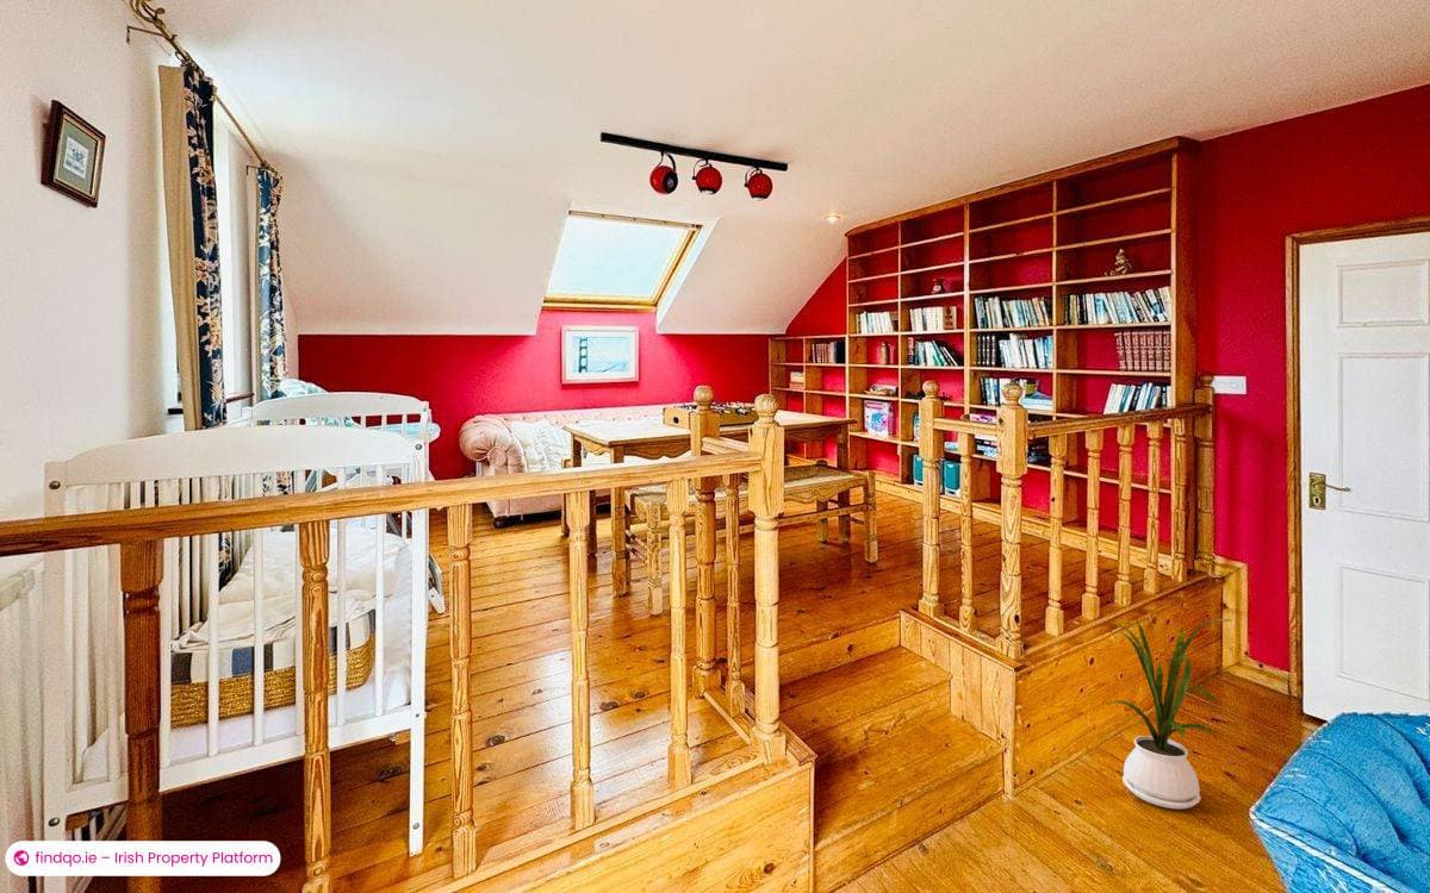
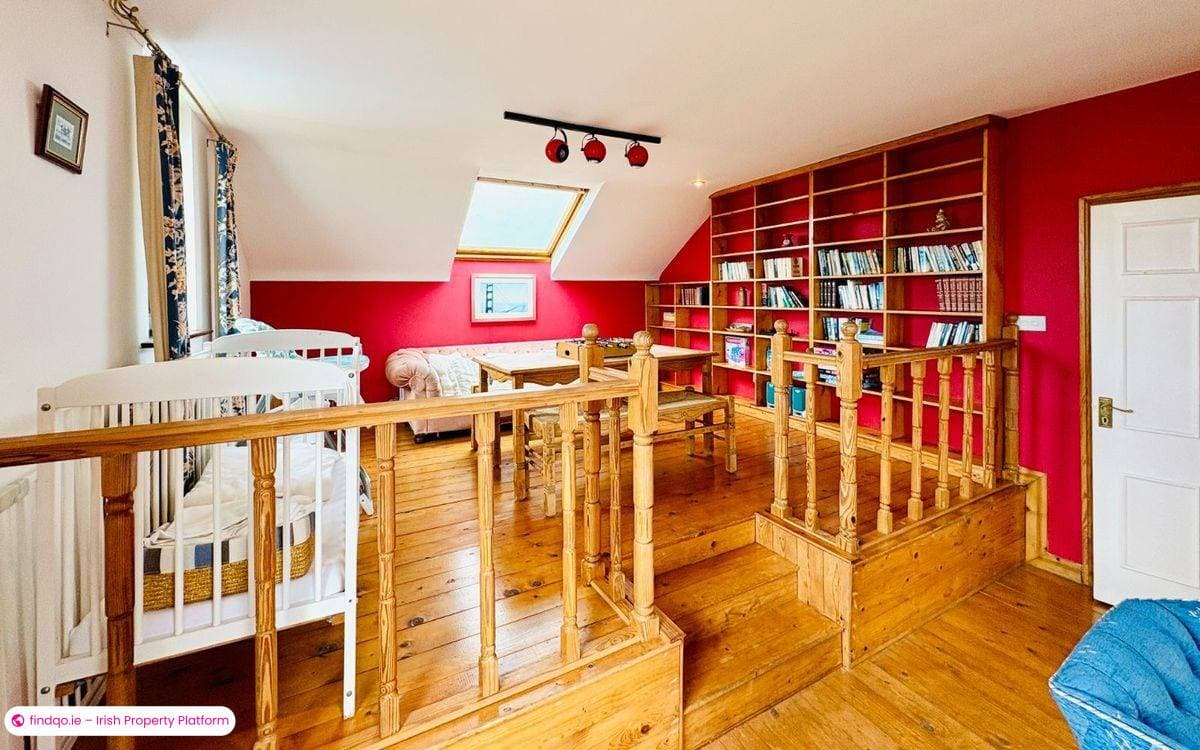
- house plant [1103,618,1231,810]
